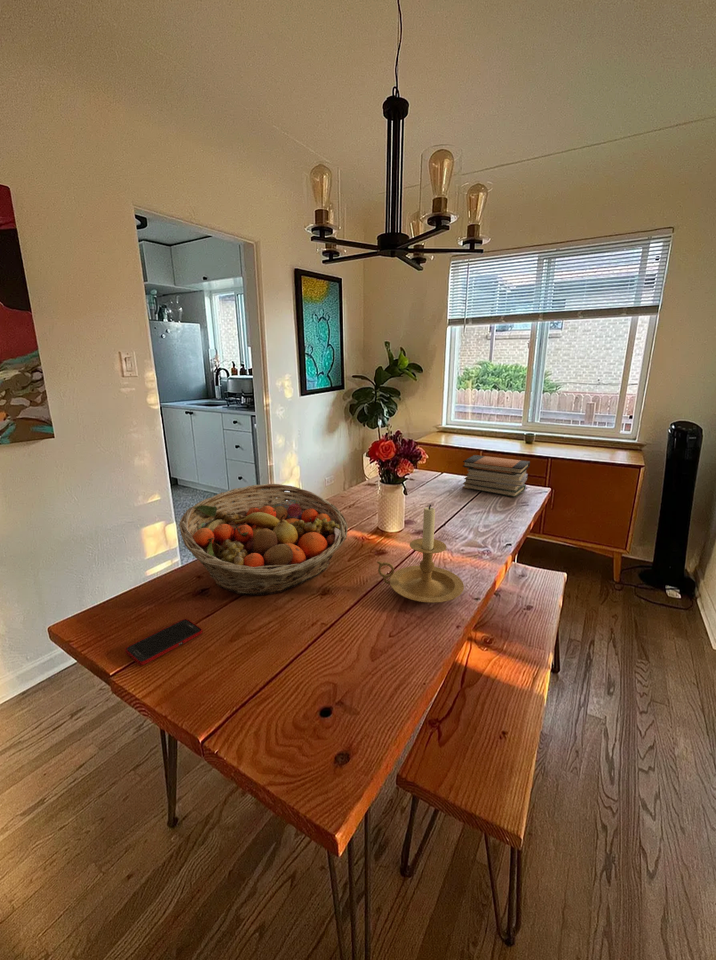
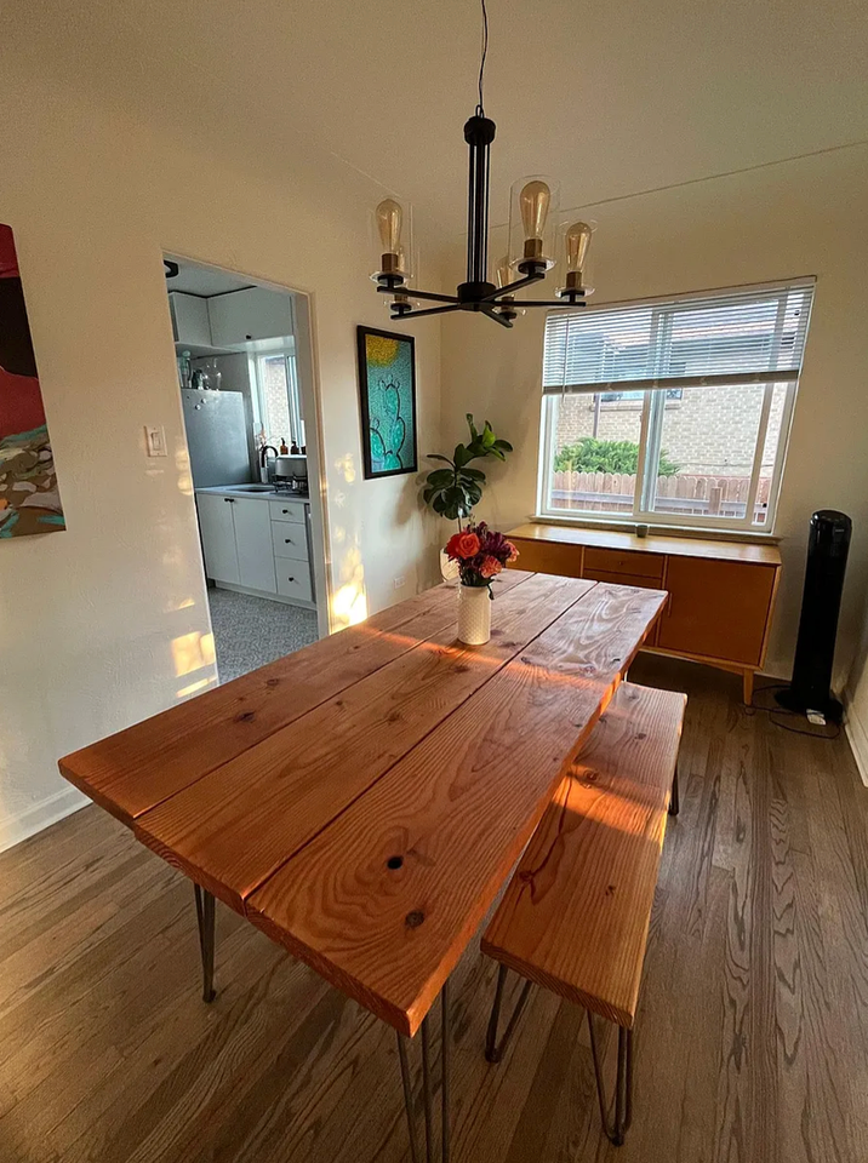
- cell phone [124,618,203,666]
- book stack [462,454,531,498]
- candle holder [376,504,465,604]
- fruit basket [178,483,349,596]
